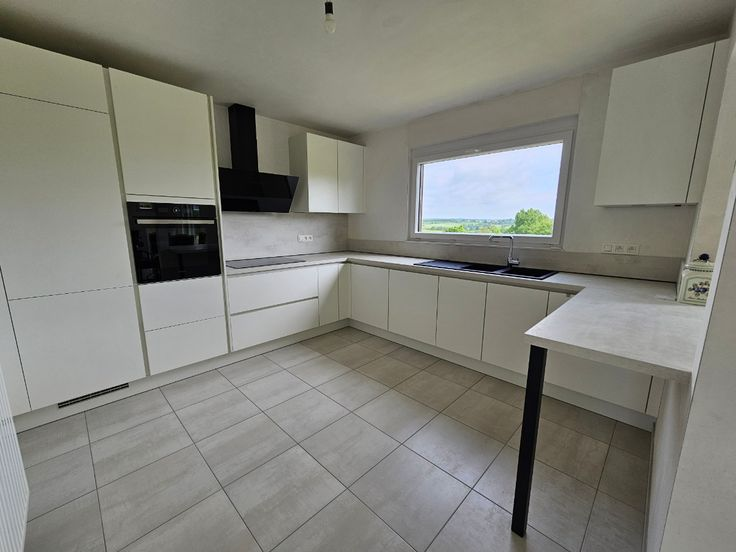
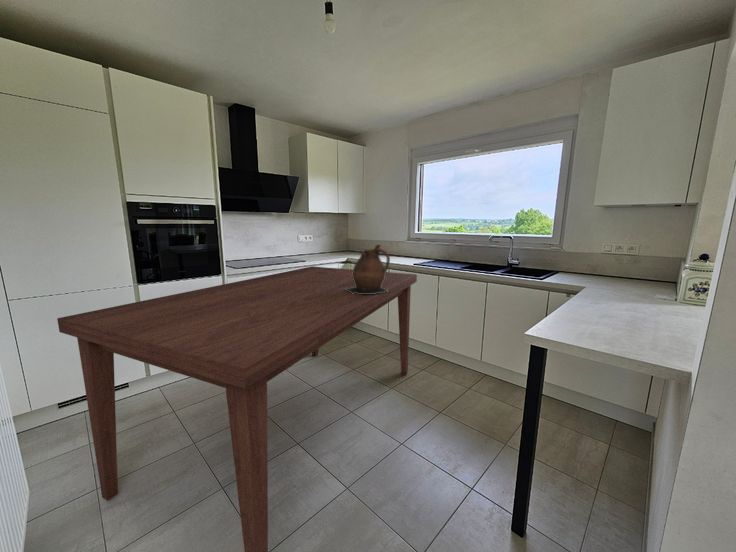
+ ceramic pitcher [345,243,391,294]
+ dining table [56,266,418,552]
